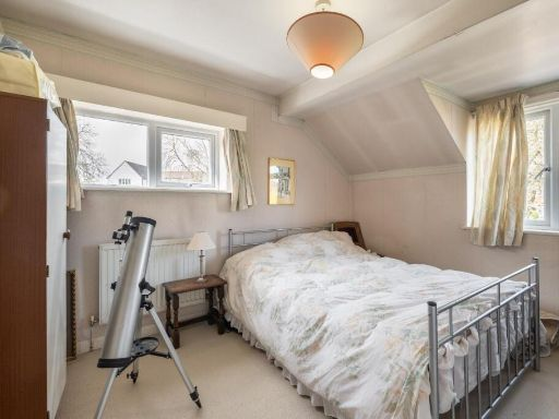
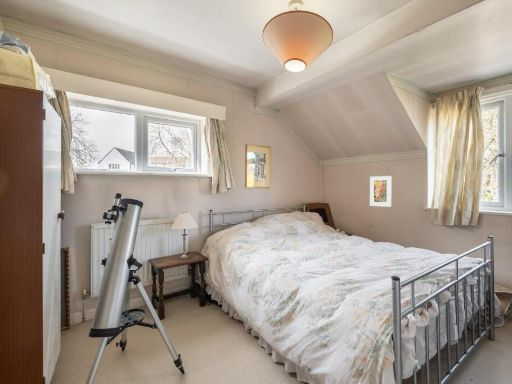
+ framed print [369,175,392,208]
